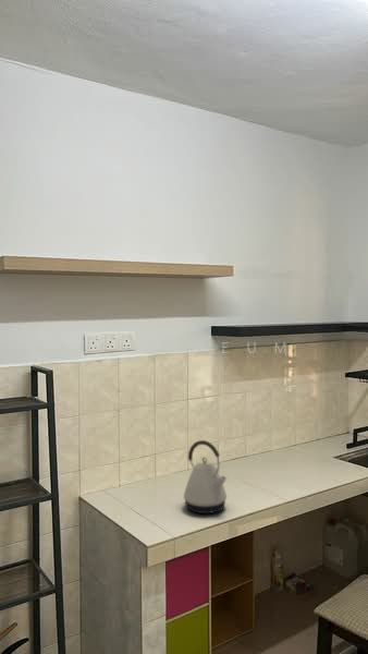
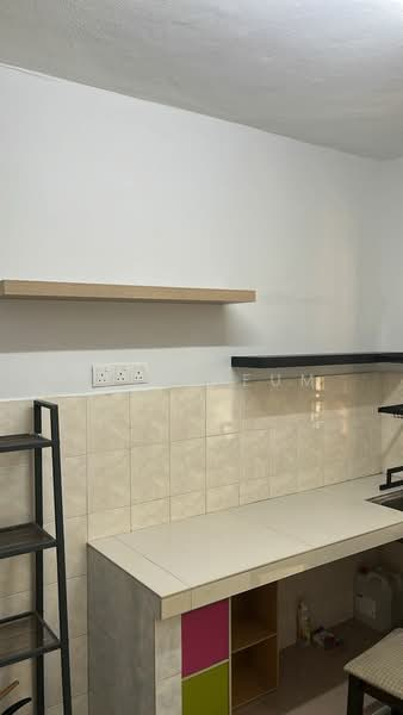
- kettle [183,439,229,514]
